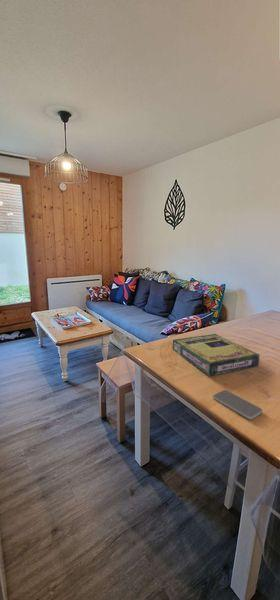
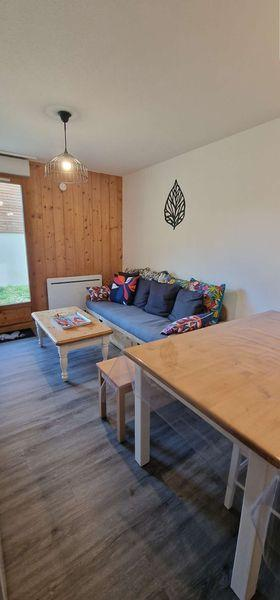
- video game box [172,333,261,377]
- smartphone [212,389,263,420]
